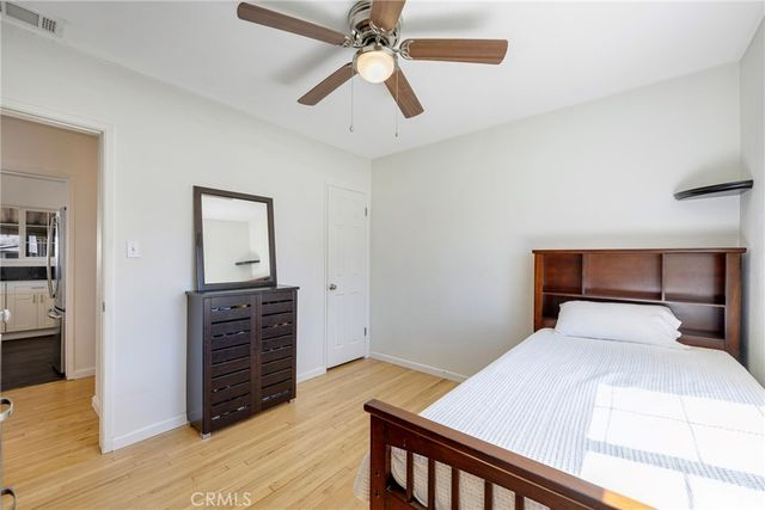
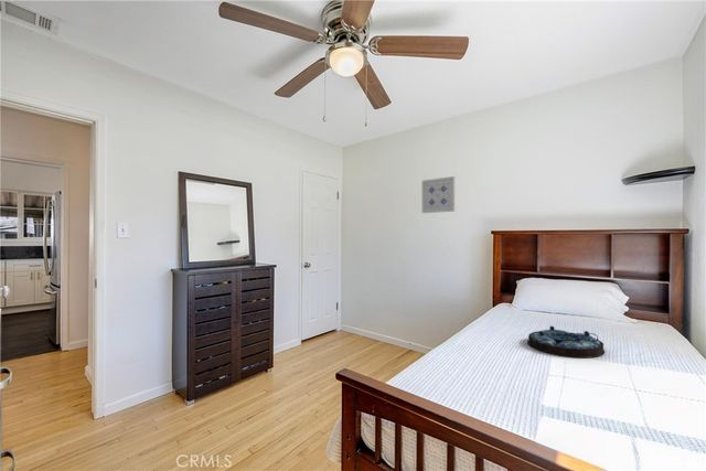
+ wall art [421,175,456,214]
+ serving tray [526,325,606,358]
